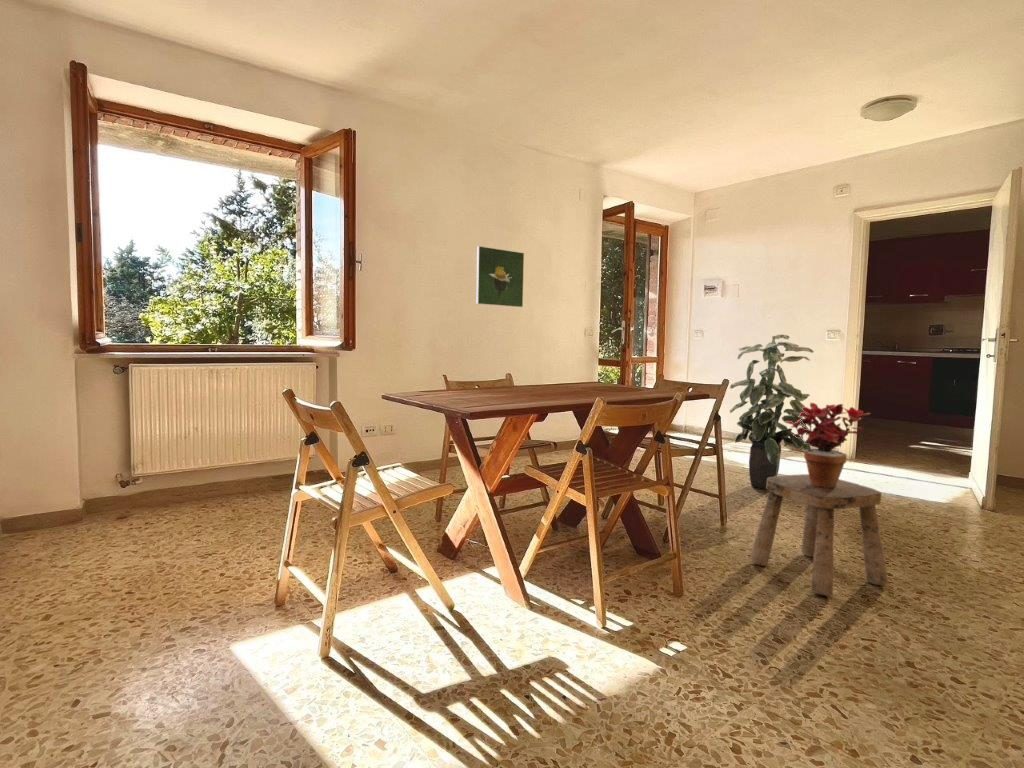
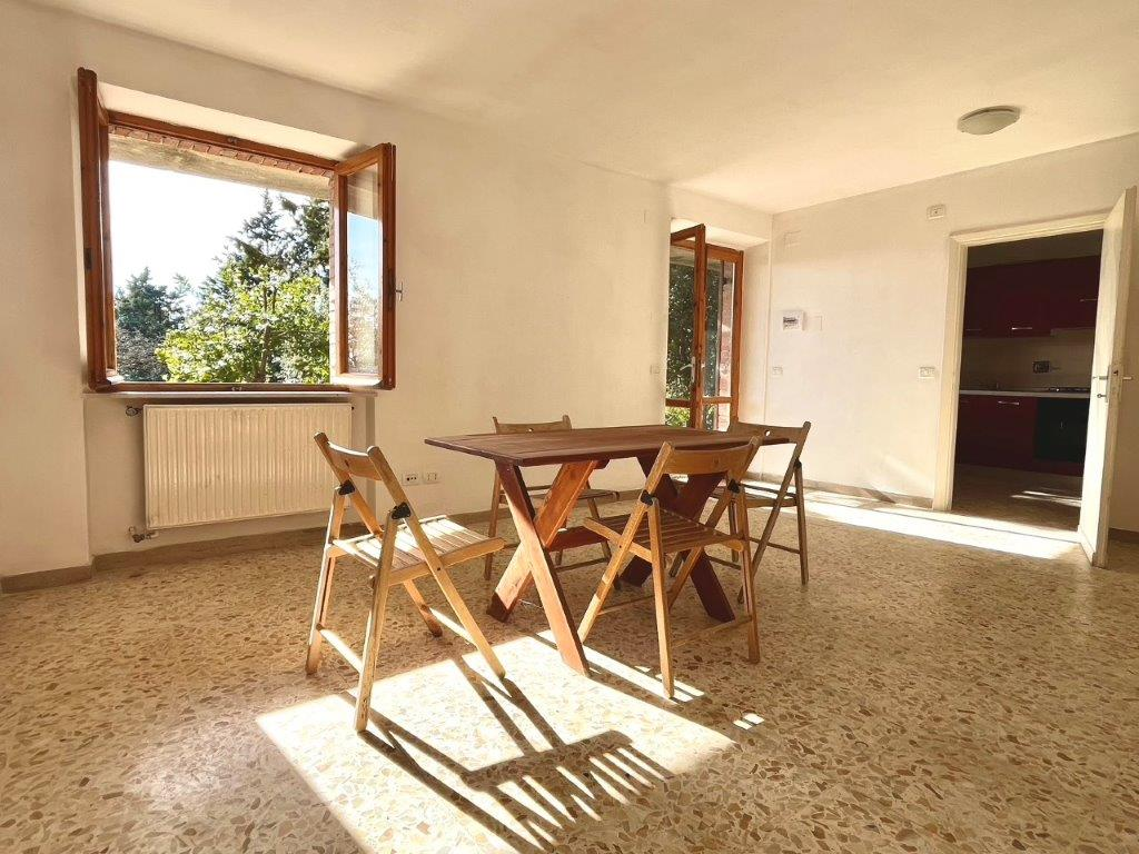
- indoor plant [729,334,815,490]
- potted plant [785,402,872,488]
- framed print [475,245,525,308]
- stool [749,473,889,597]
